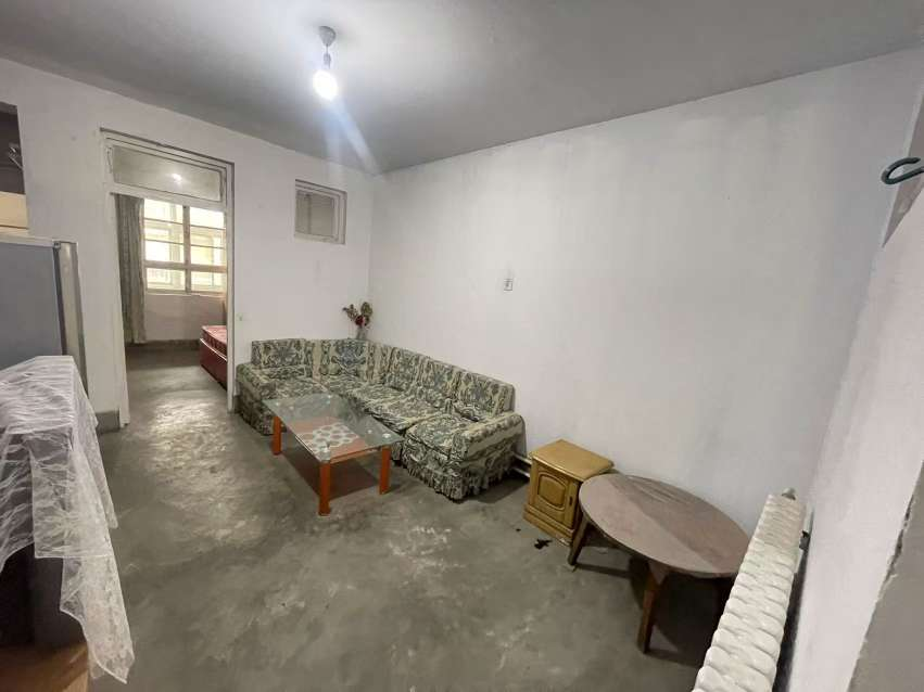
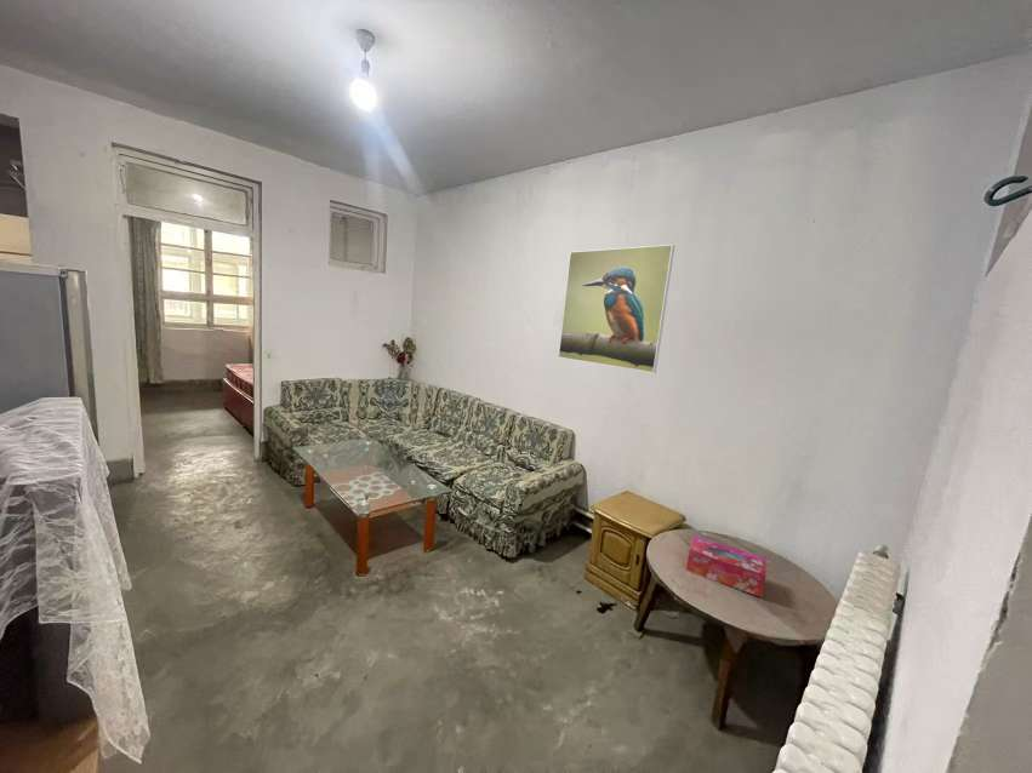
+ tissue box [685,534,768,599]
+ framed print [558,244,675,374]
